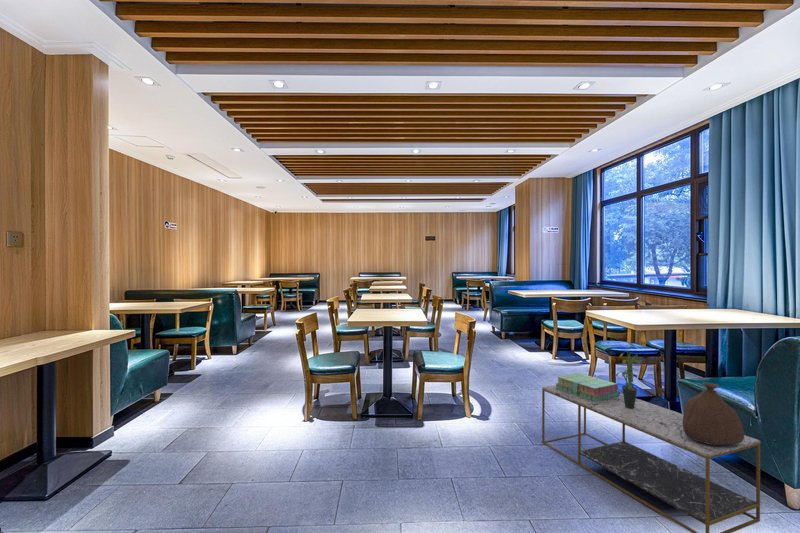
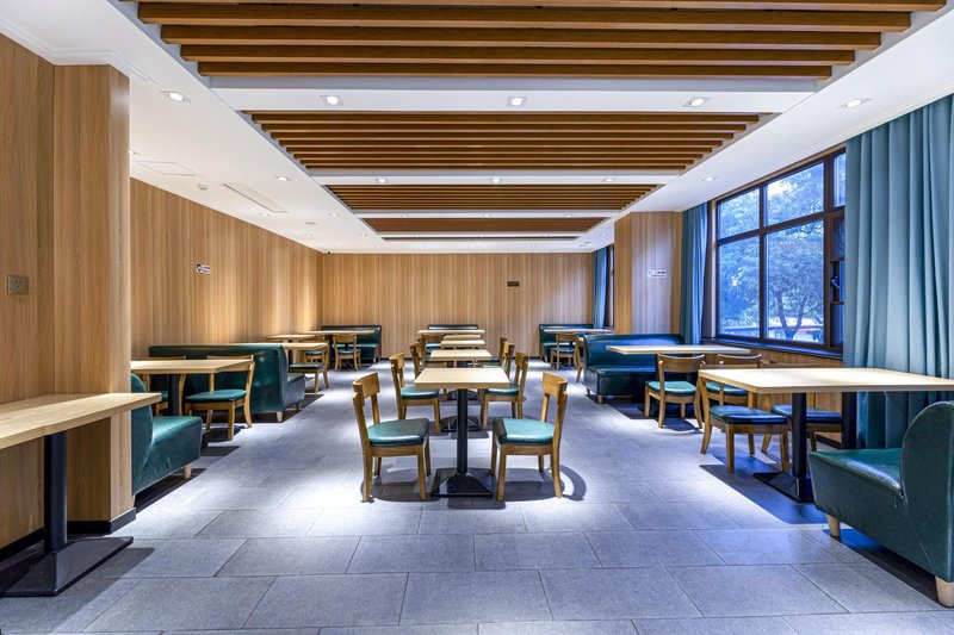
- stack of books [554,372,621,402]
- potted plant [614,350,641,409]
- bag [683,382,745,445]
- coffee table [541,384,761,533]
